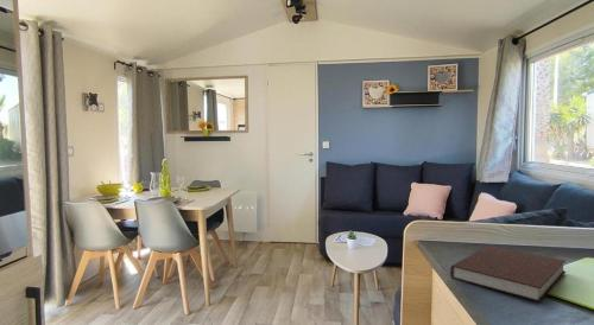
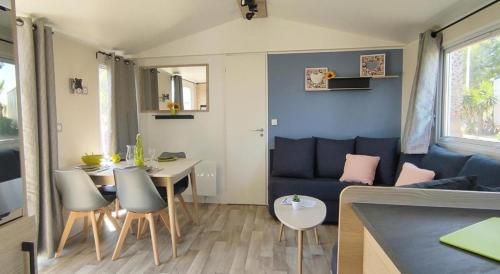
- notebook [449,244,567,304]
